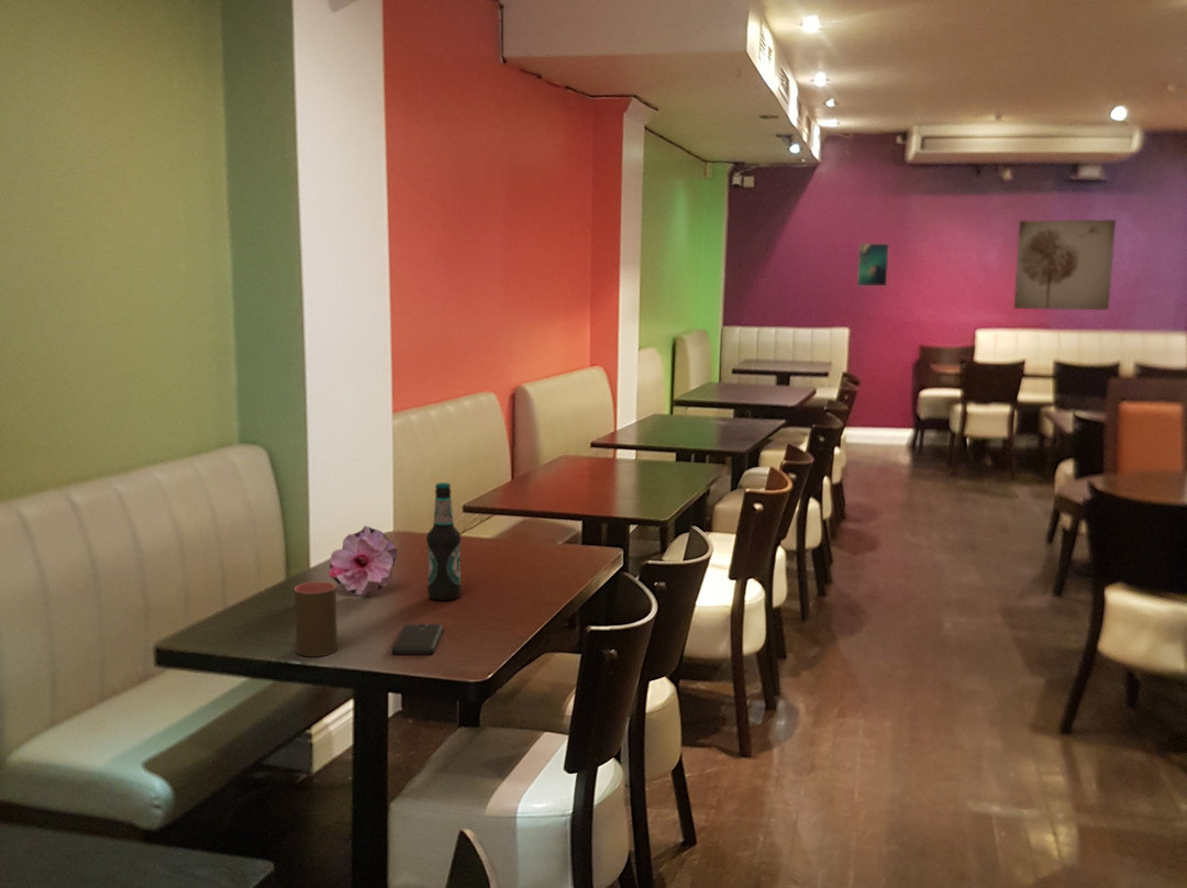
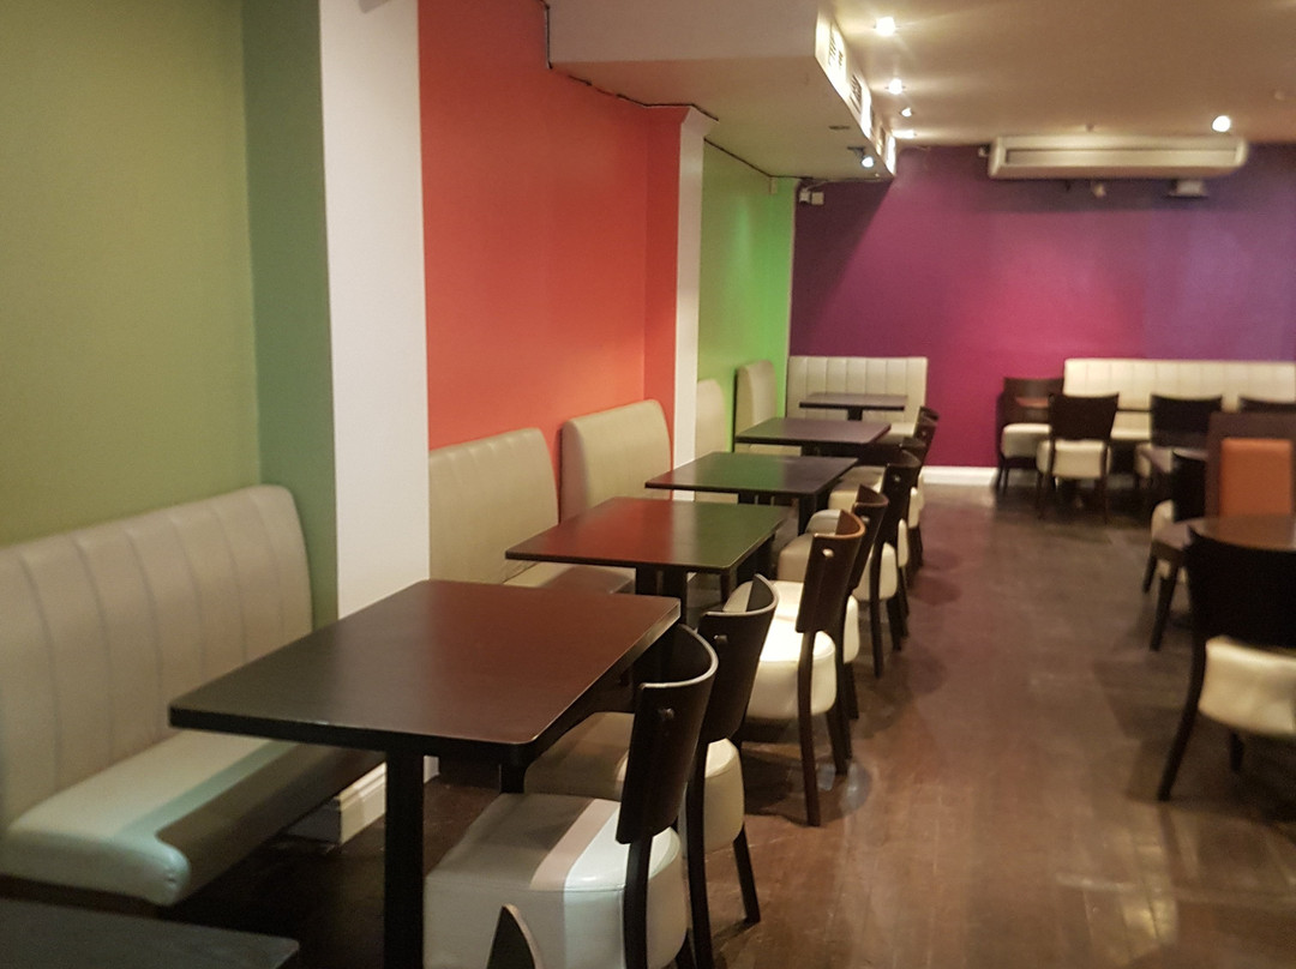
- flower [328,524,398,596]
- bottle [425,481,463,601]
- cup [293,580,339,657]
- wall art [1012,219,1117,311]
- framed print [856,243,890,287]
- smartphone [390,623,444,655]
